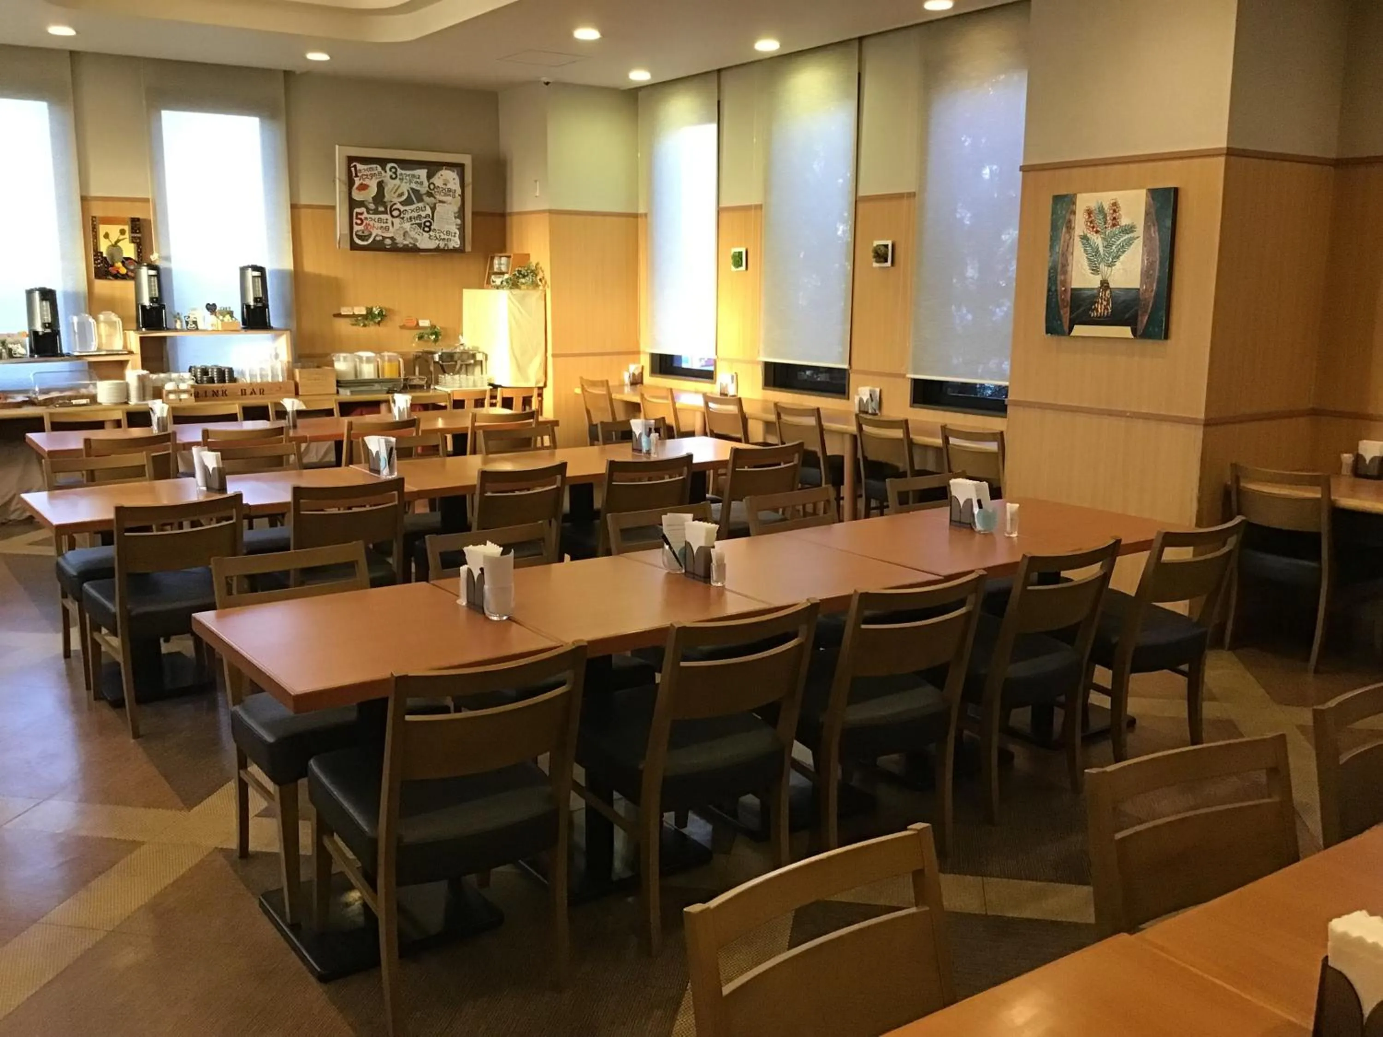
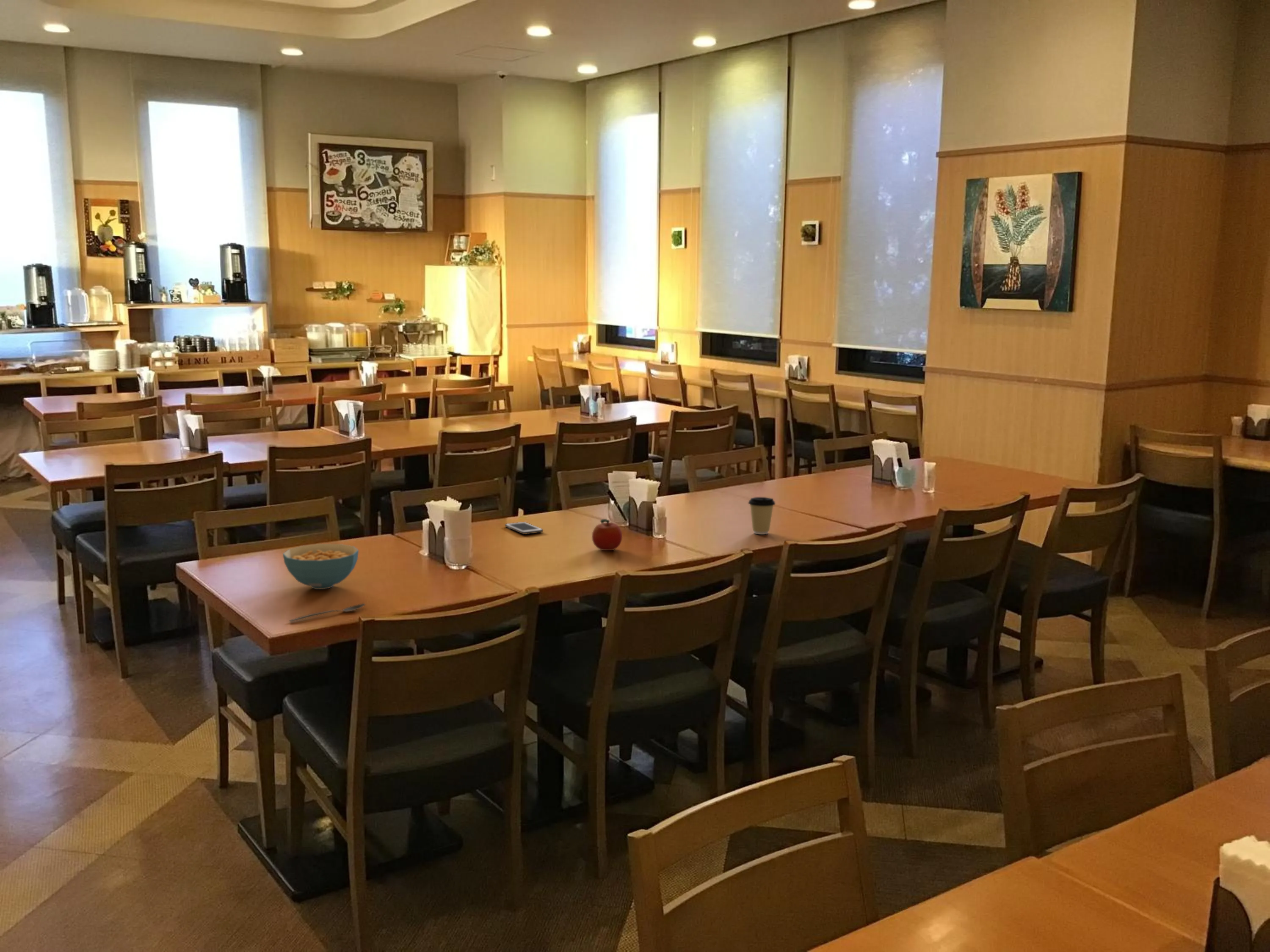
+ cereal bowl [282,543,359,589]
+ spoon [289,603,366,622]
+ fruit [591,518,623,551]
+ cell phone [505,521,544,535]
+ coffee cup [748,497,776,535]
